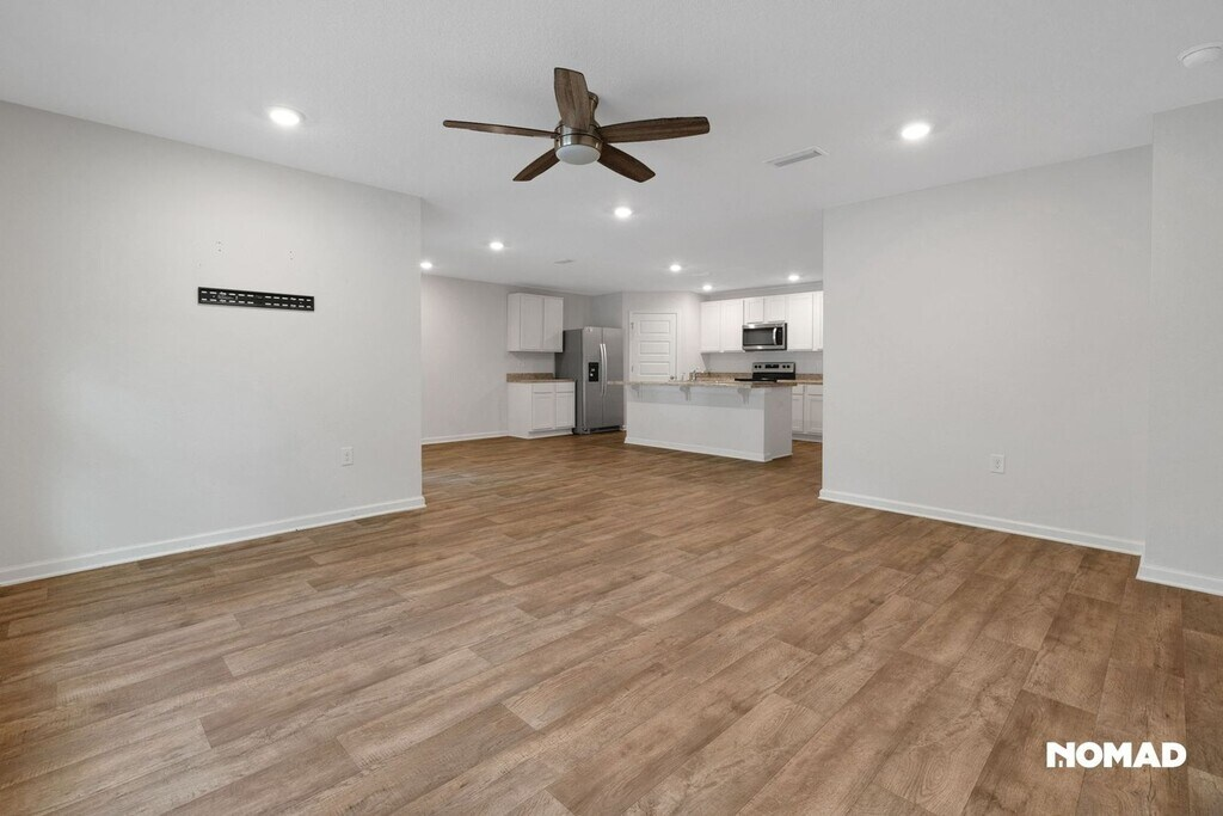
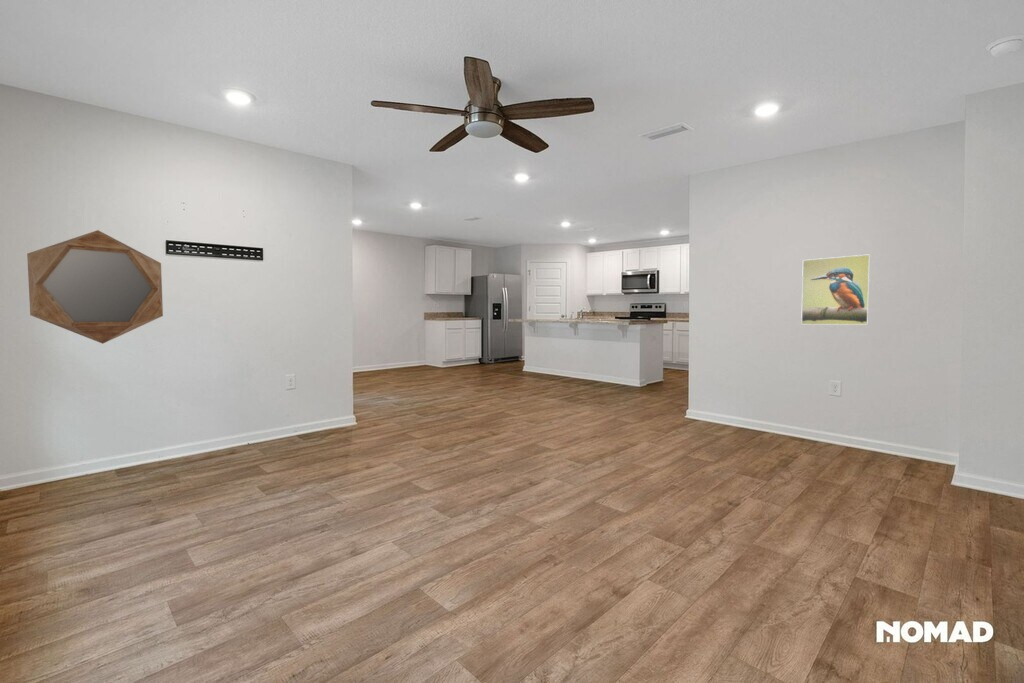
+ home mirror [26,229,164,345]
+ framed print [800,253,871,326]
